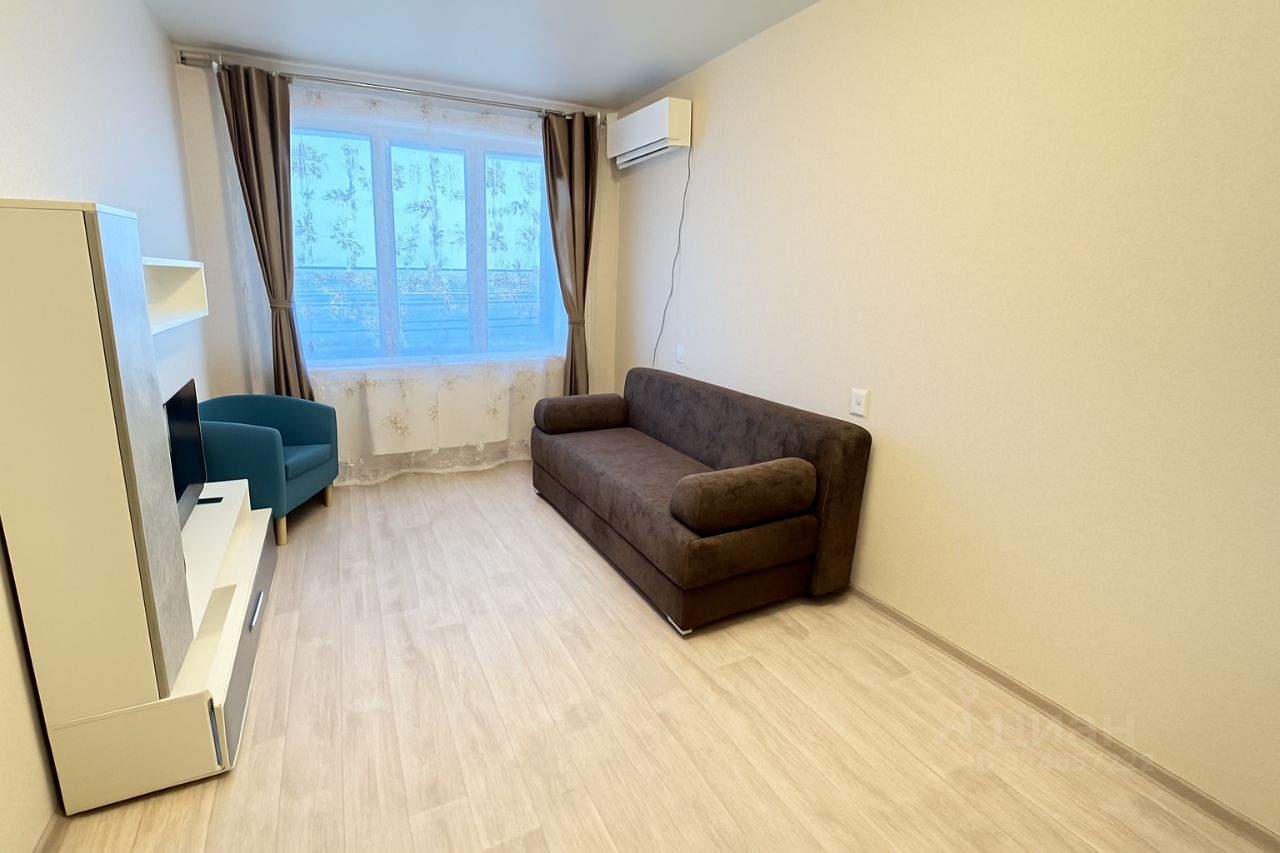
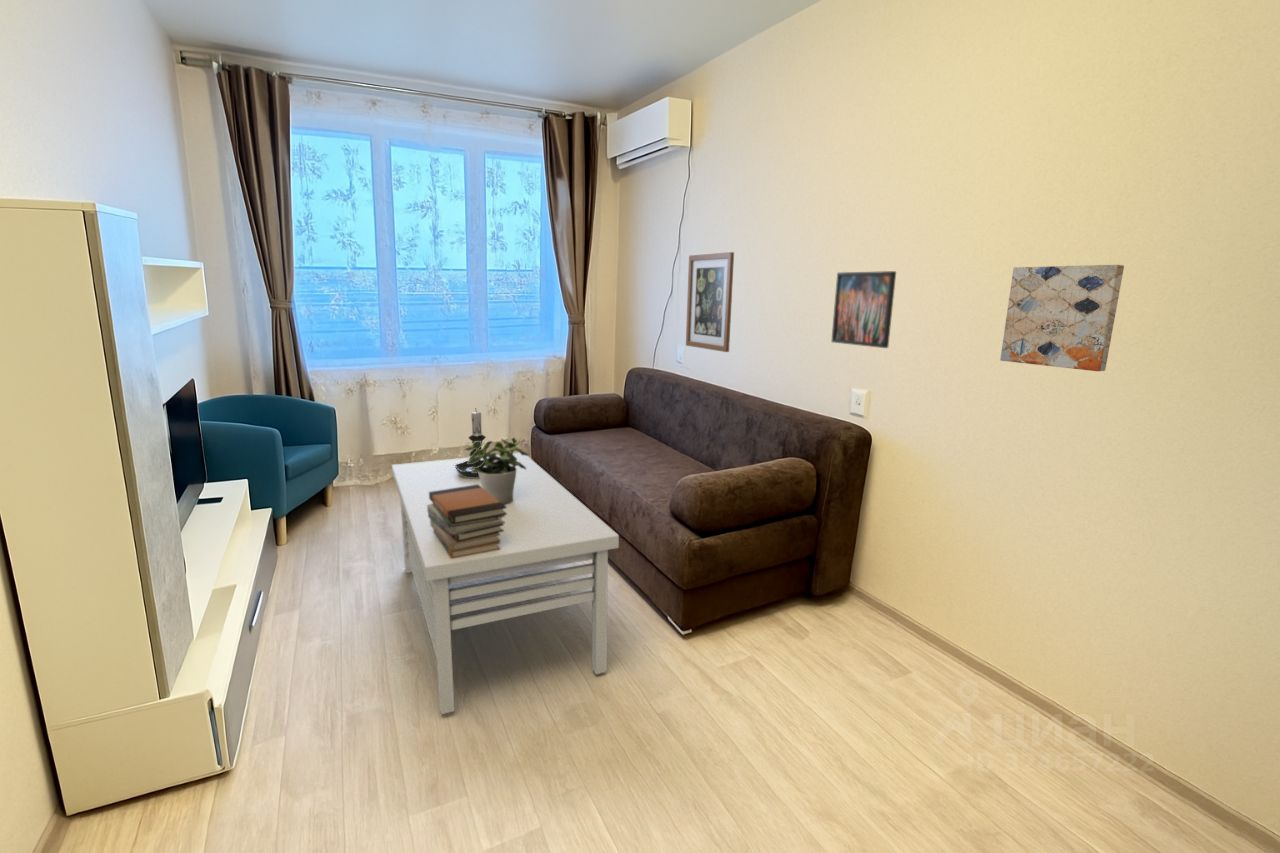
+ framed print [830,270,897,349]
+ potted plant [463,437,530,504]
+ candle holder [454,407,495,477]
+ wall art [999,264,1125,372]
+ wall art [685,251,735,353]
+ coffee table [391,452,620,715]
+ book stack [427,484,507,559]
